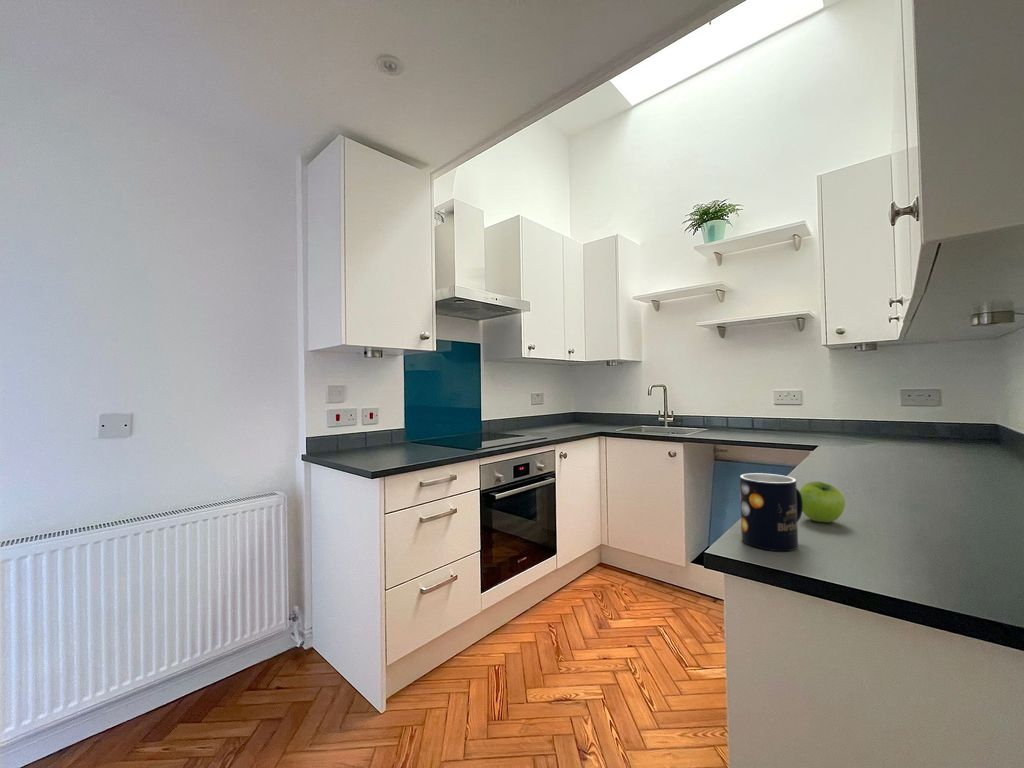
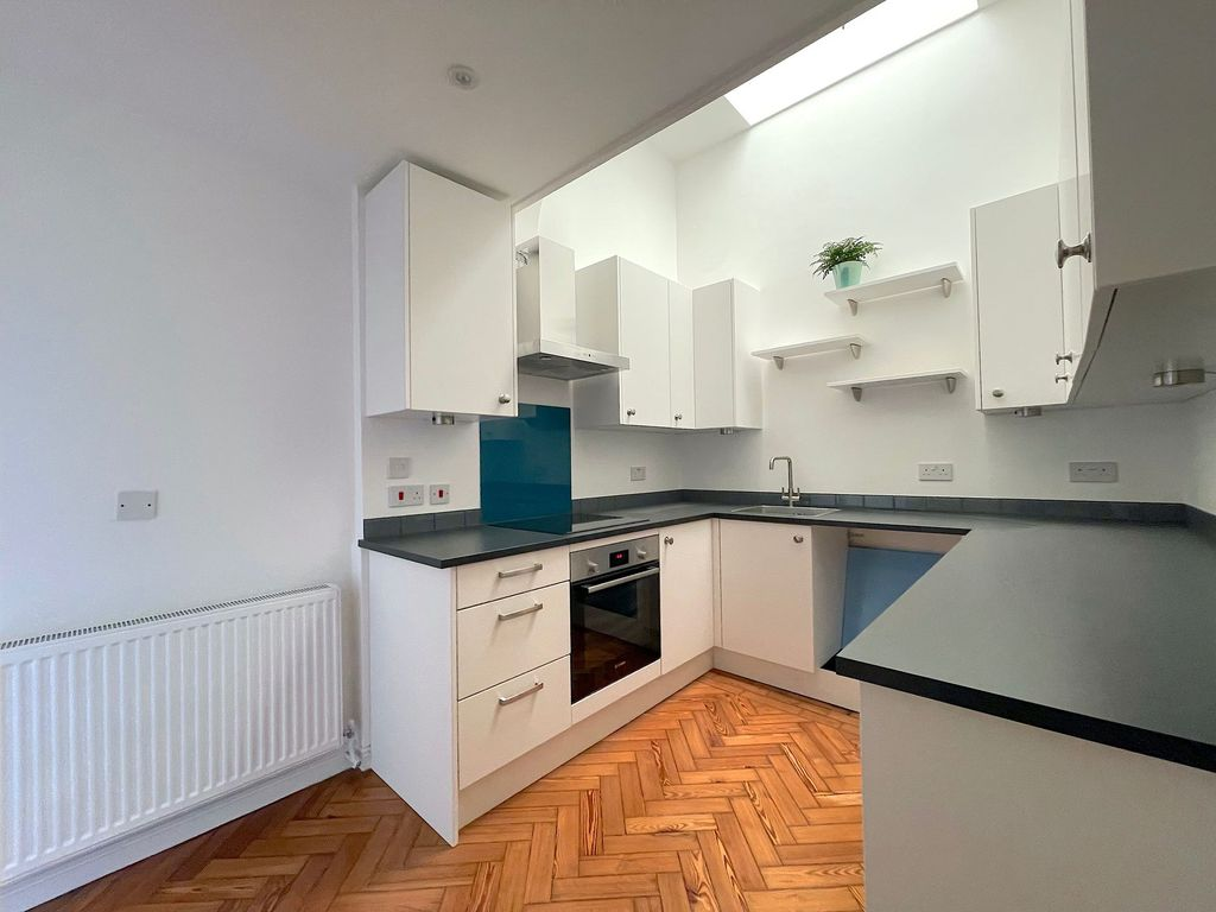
- fruit [799,481,846,523]
- mug [739,472,803,552]
